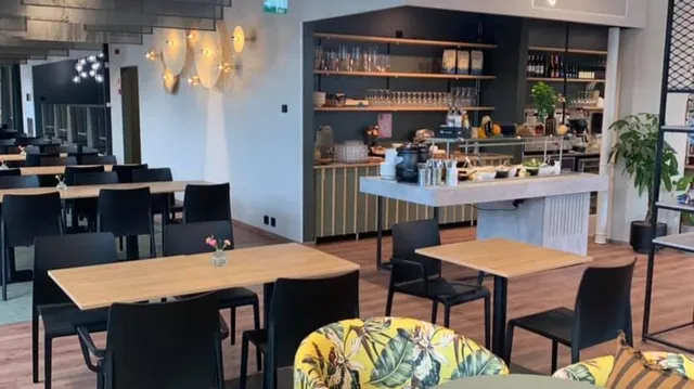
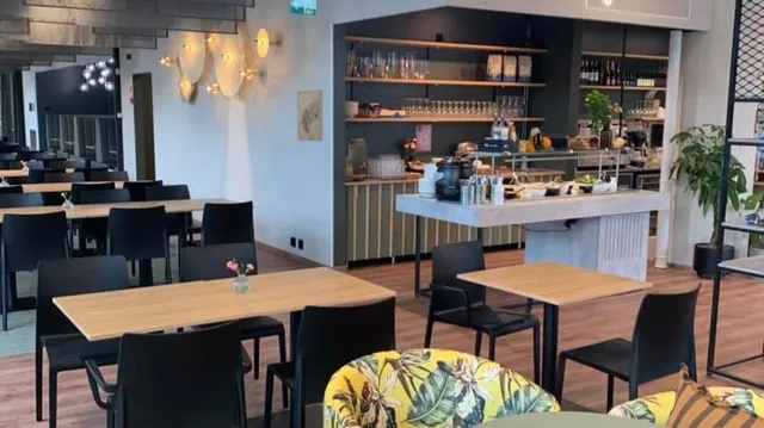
+ wall art [296,89,324,143]
